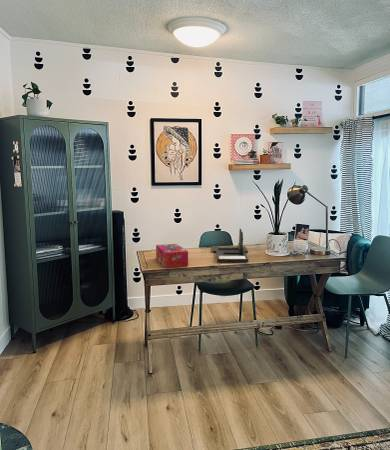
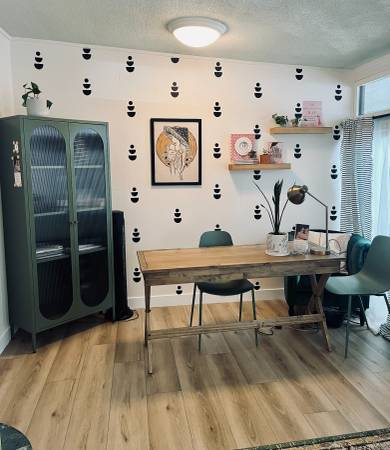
- tissue box [155,243,189,269]
- desk organizer [211,228,249,263]
